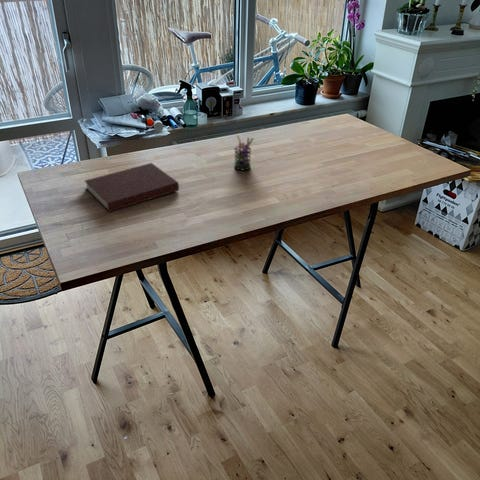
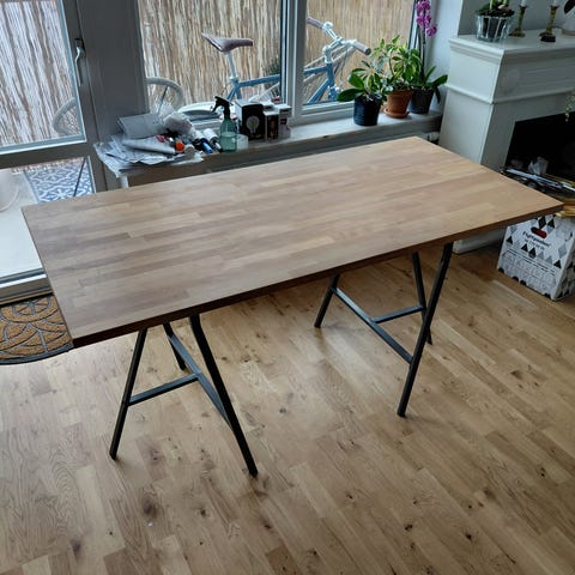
- notebook [84,162,180,213]
- pen holder [233,134,254,171]
